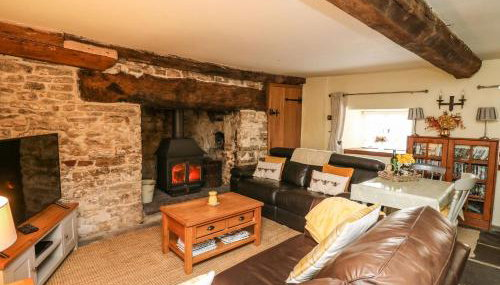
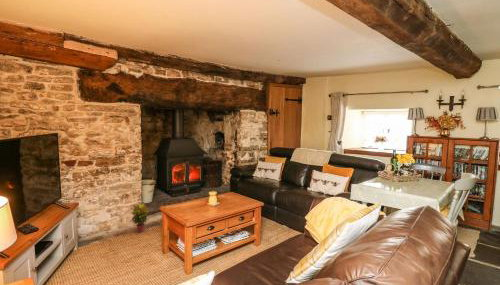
+ potted plant [130,202,151,233]
